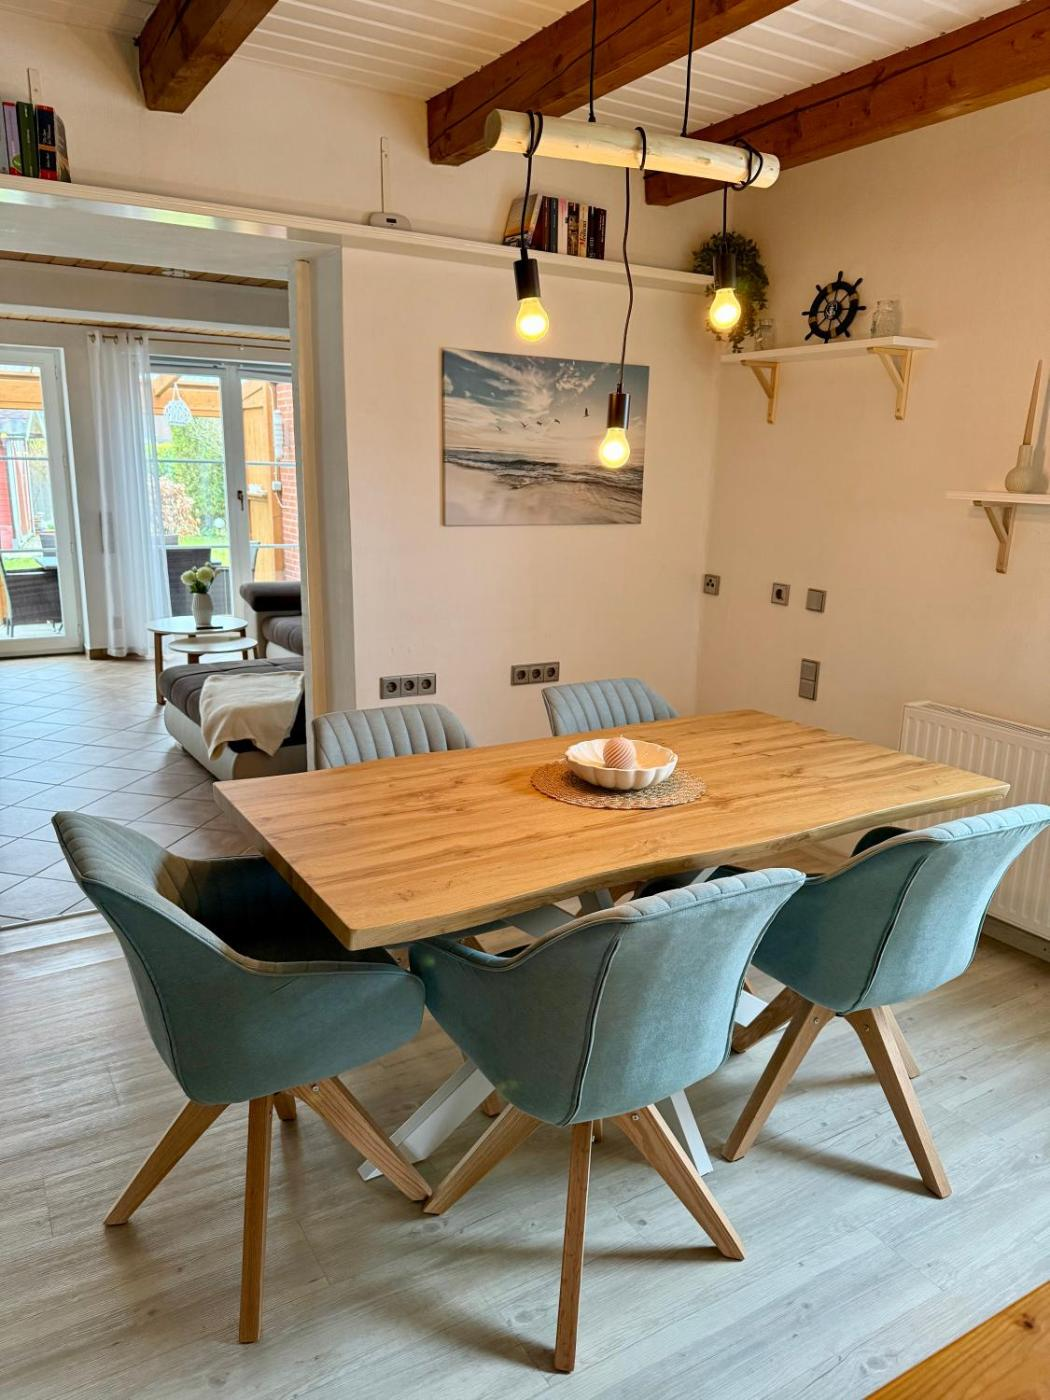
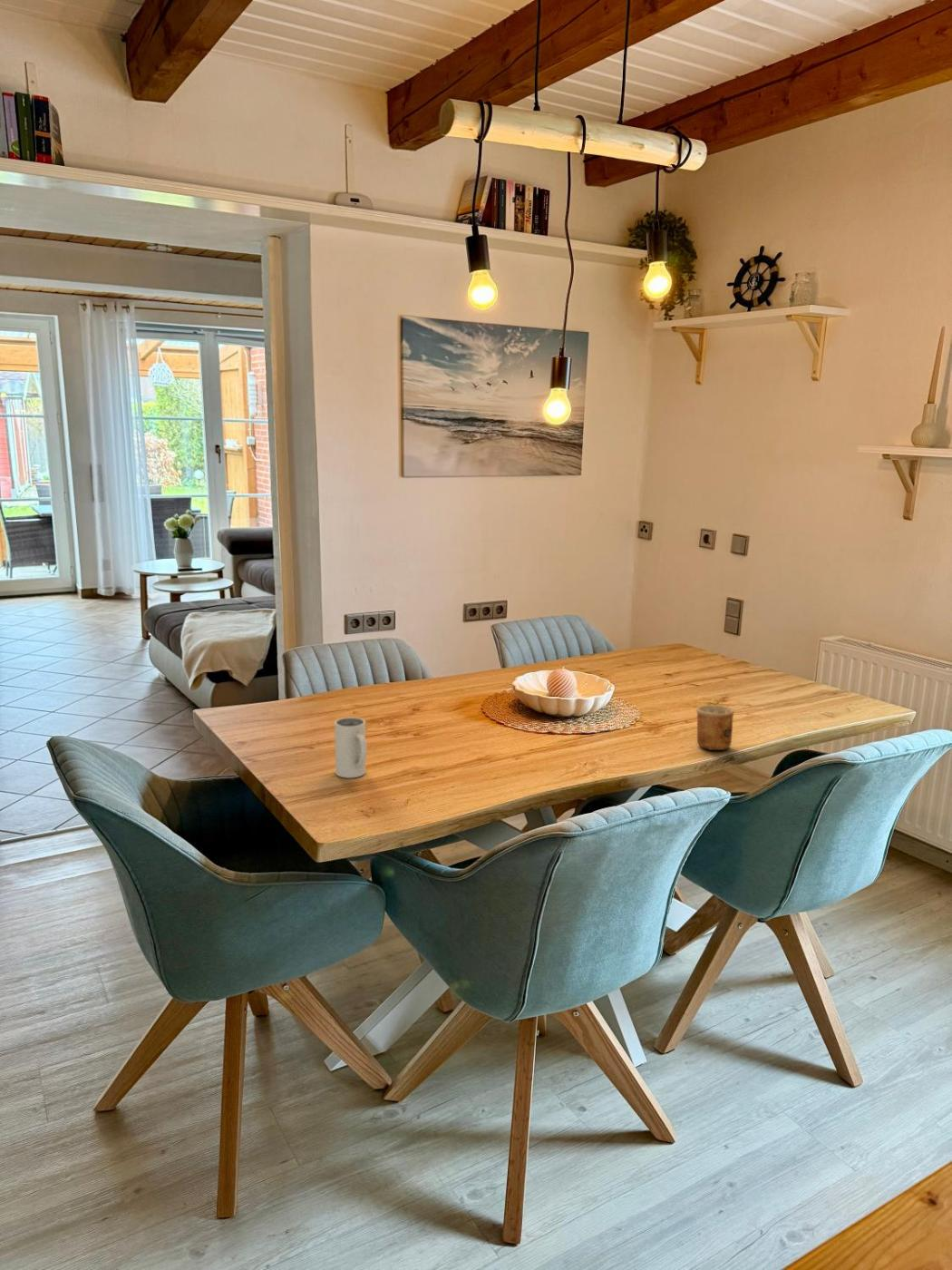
+ mug [334,717,368,779]
+ cup [695,704,734,751]
